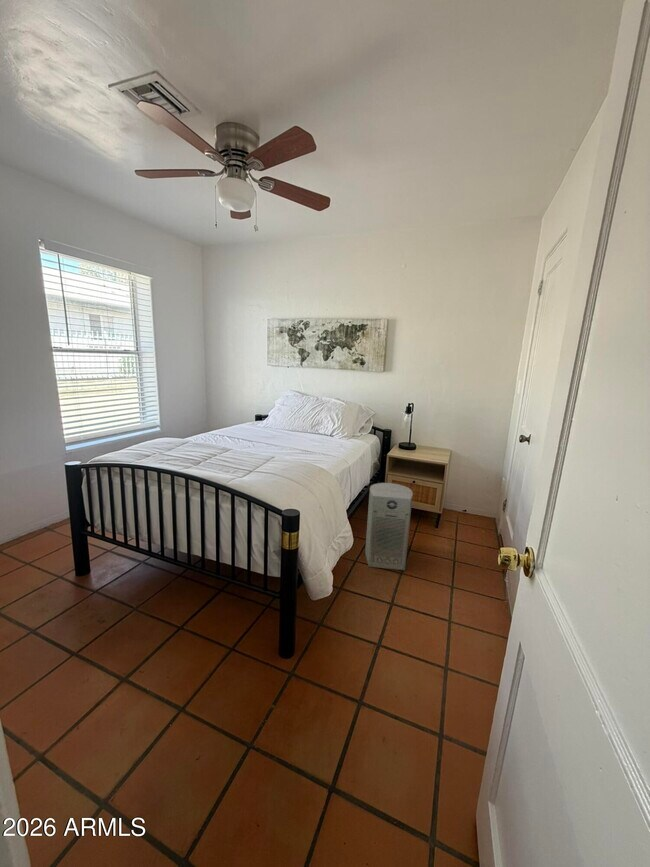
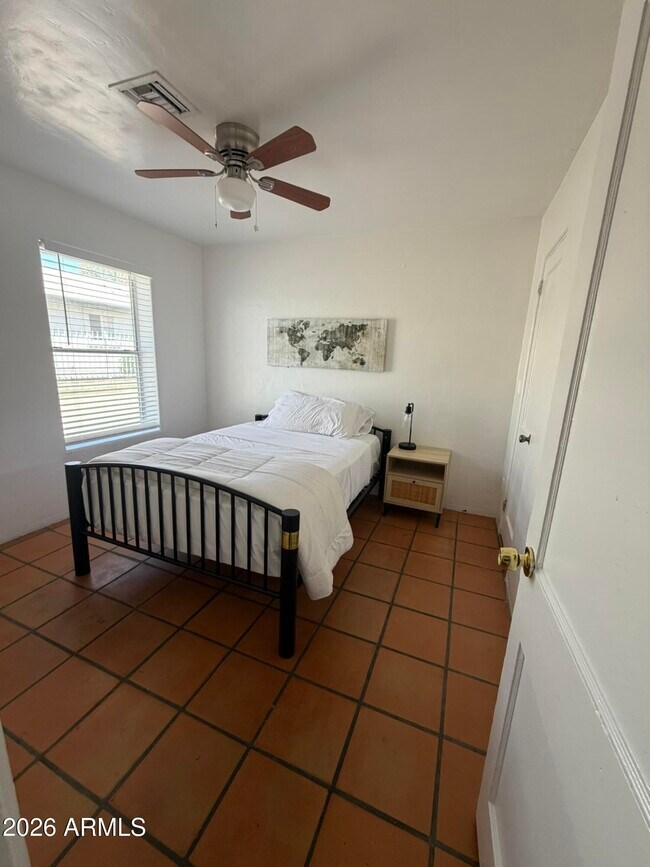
- fan [364,482,414,571]
